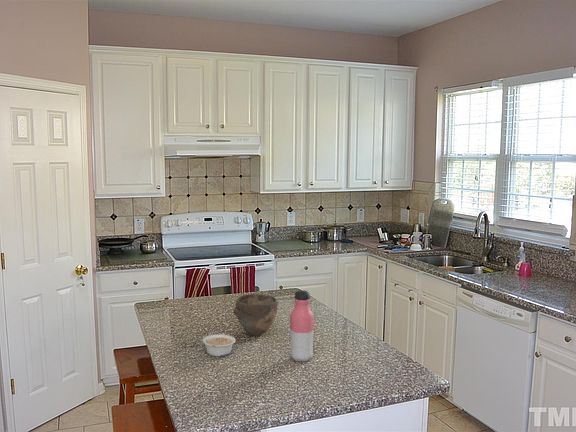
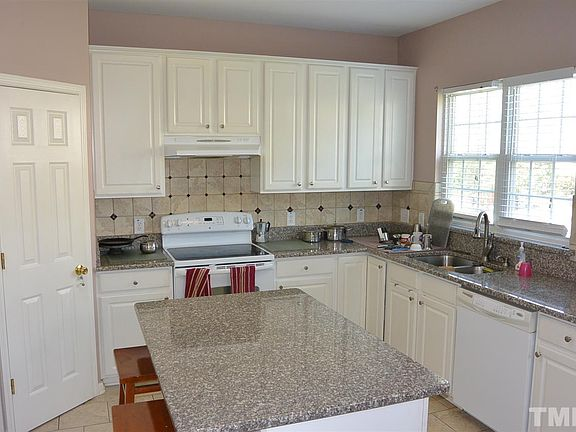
- legume [201,333,237,358]
- water bottle [289,289,315,362]
- bowl [232,293,279,336]
